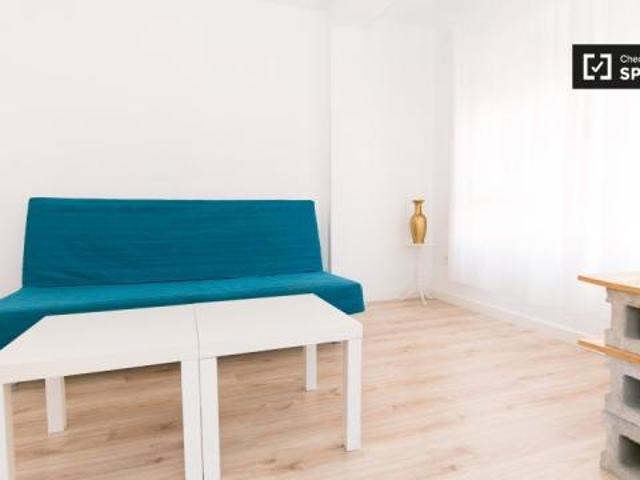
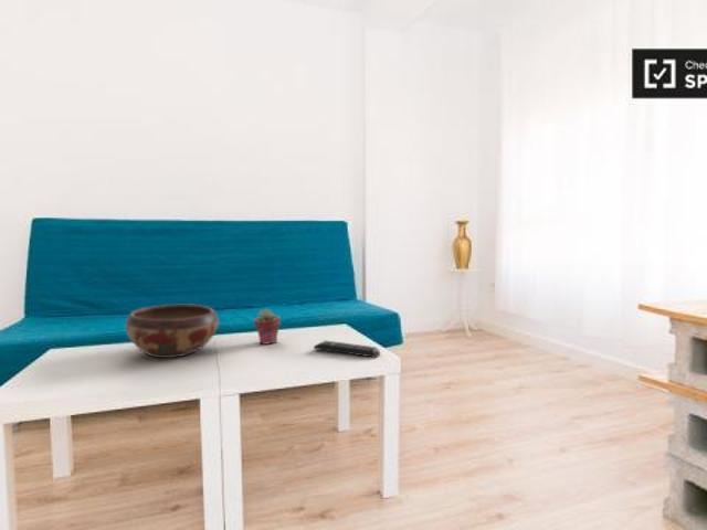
+ potted succulent [253,308,282,346]
+ remote control [313,339,381,359]
+ decorative bowl [125,304,220,359]
